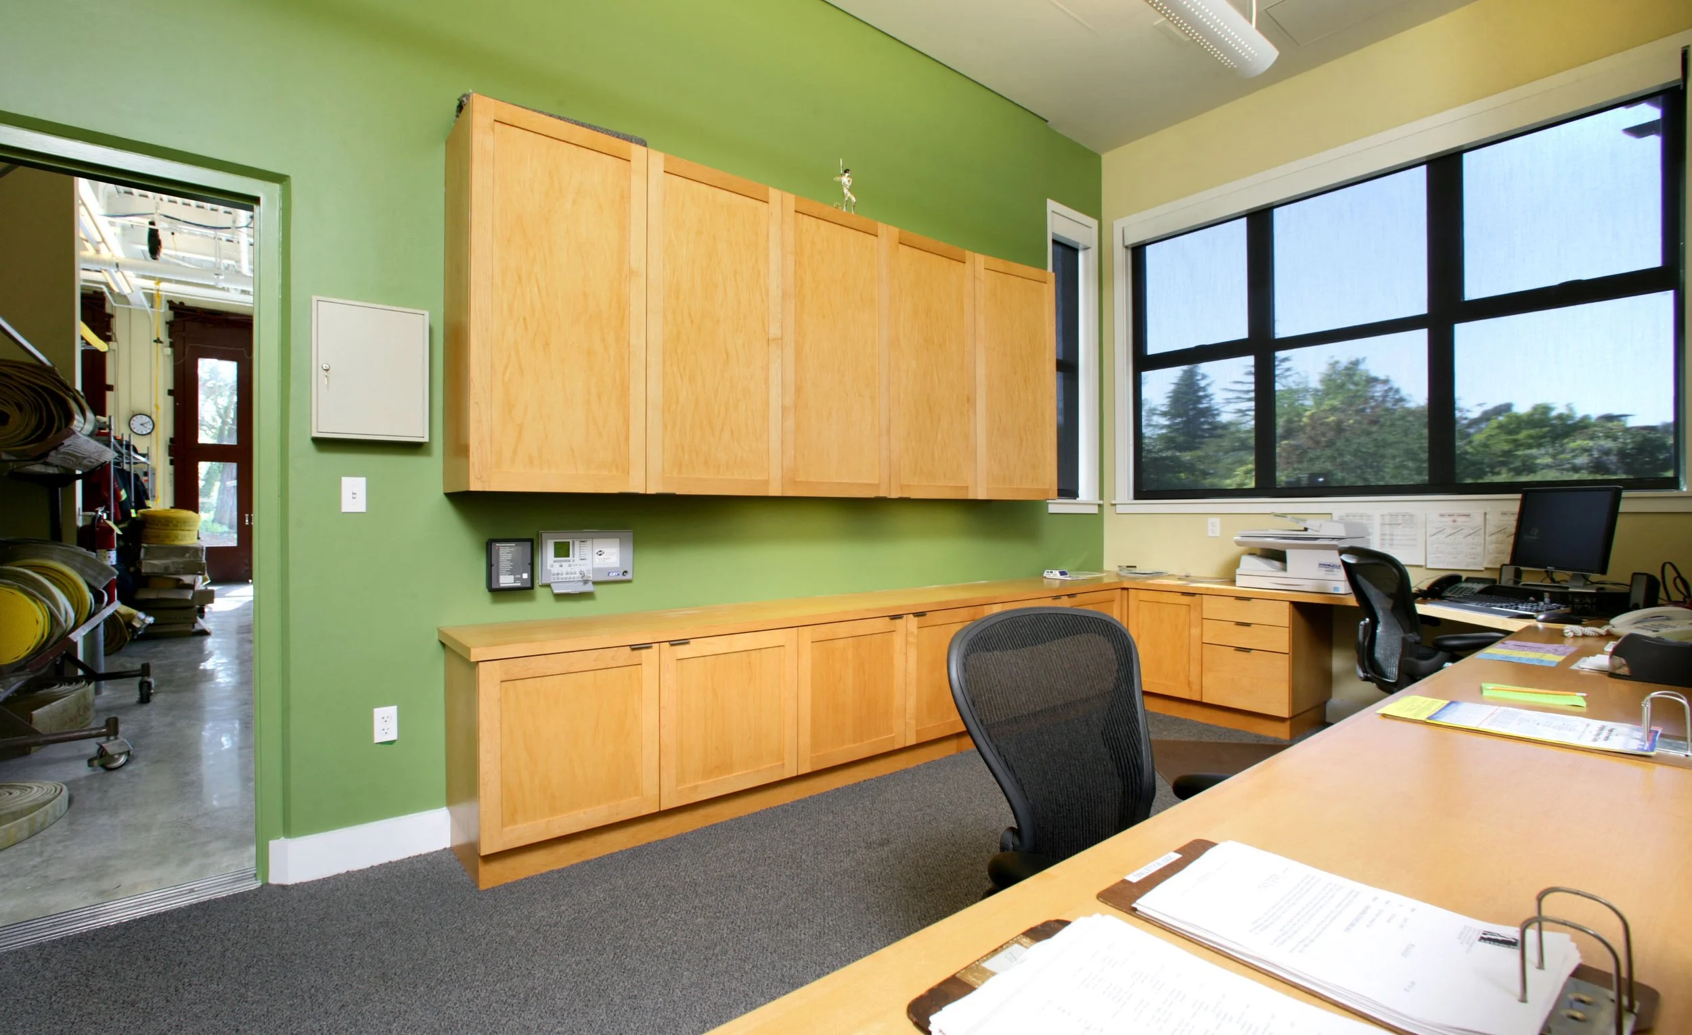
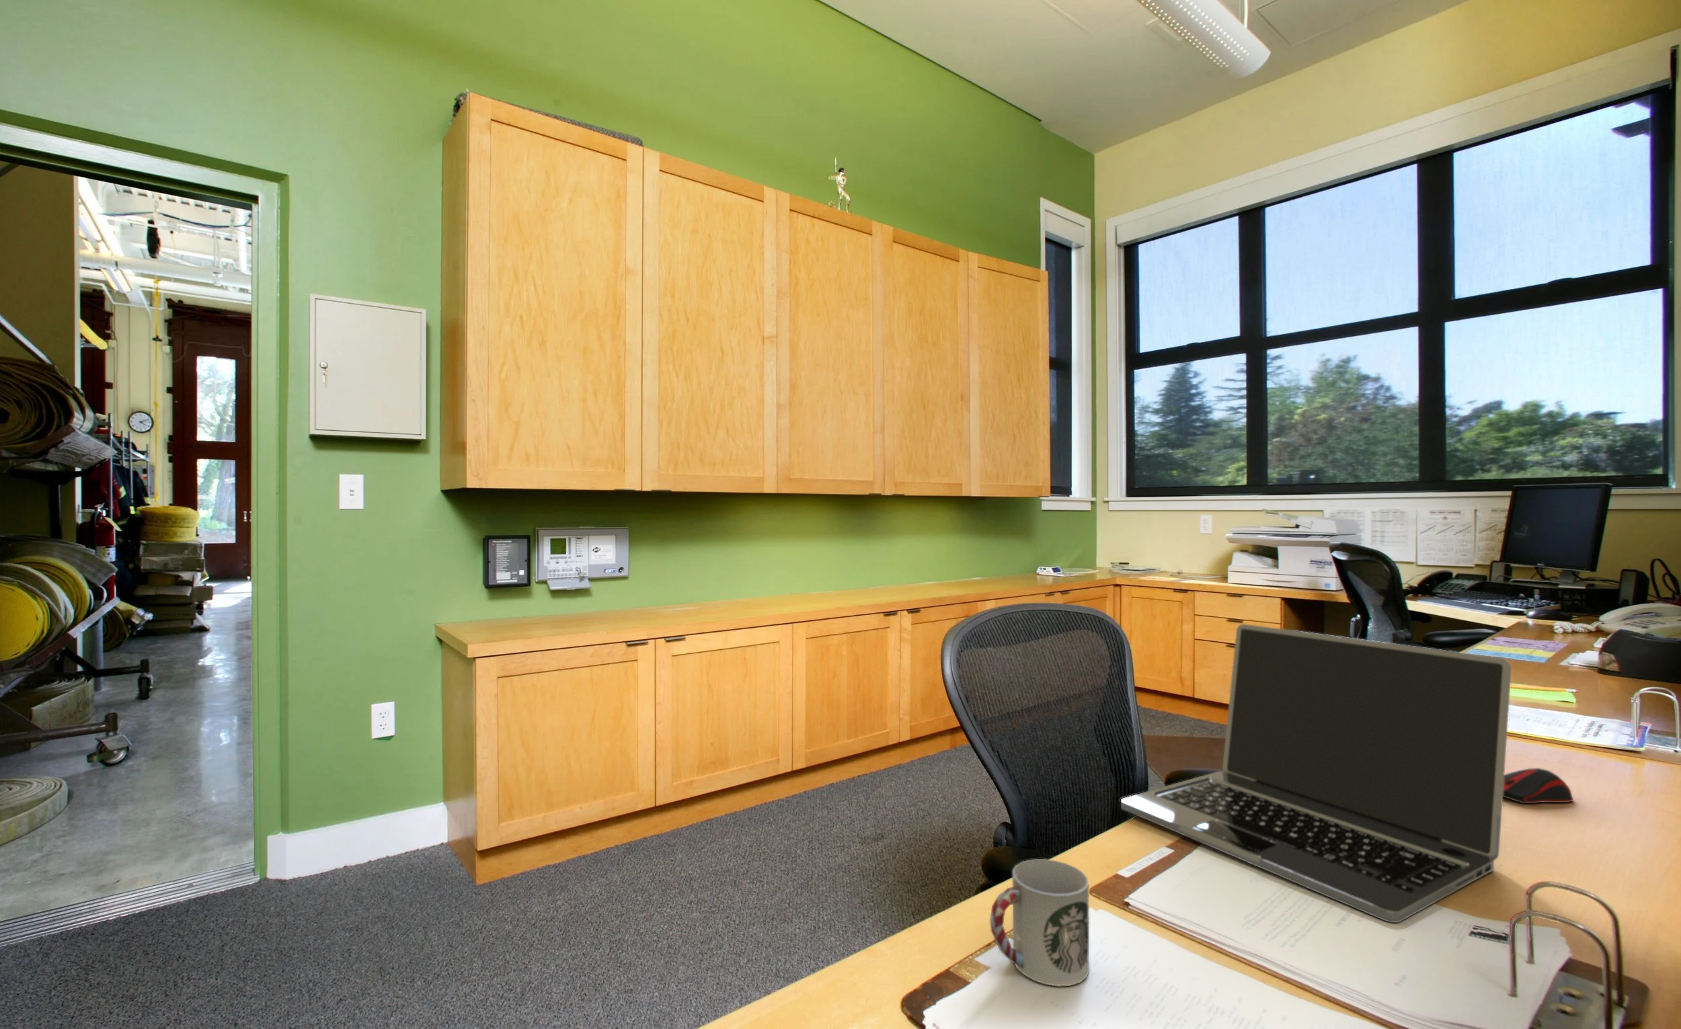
+ computer mouse [1503,767,1574,803]
+ laptop [1120,623,1512,923]
+ cup [989,859,1090,987]
